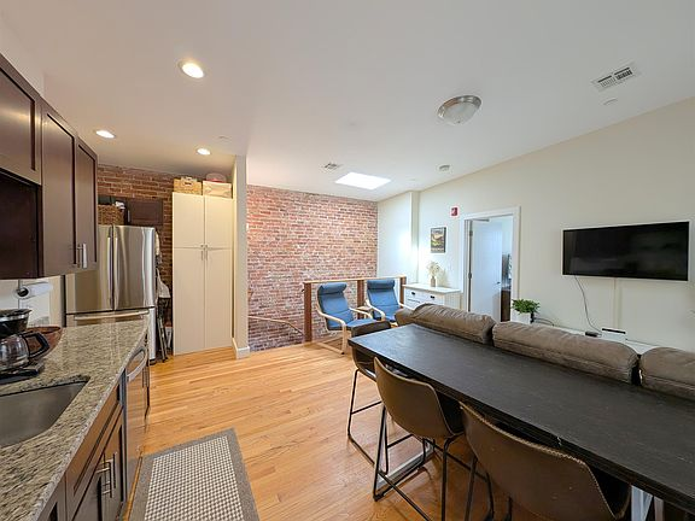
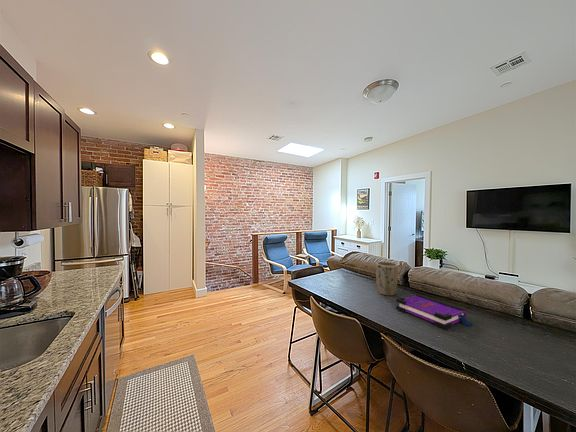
+ board game [395,293,474,330]
+ plant pot [375,261,399,296]
